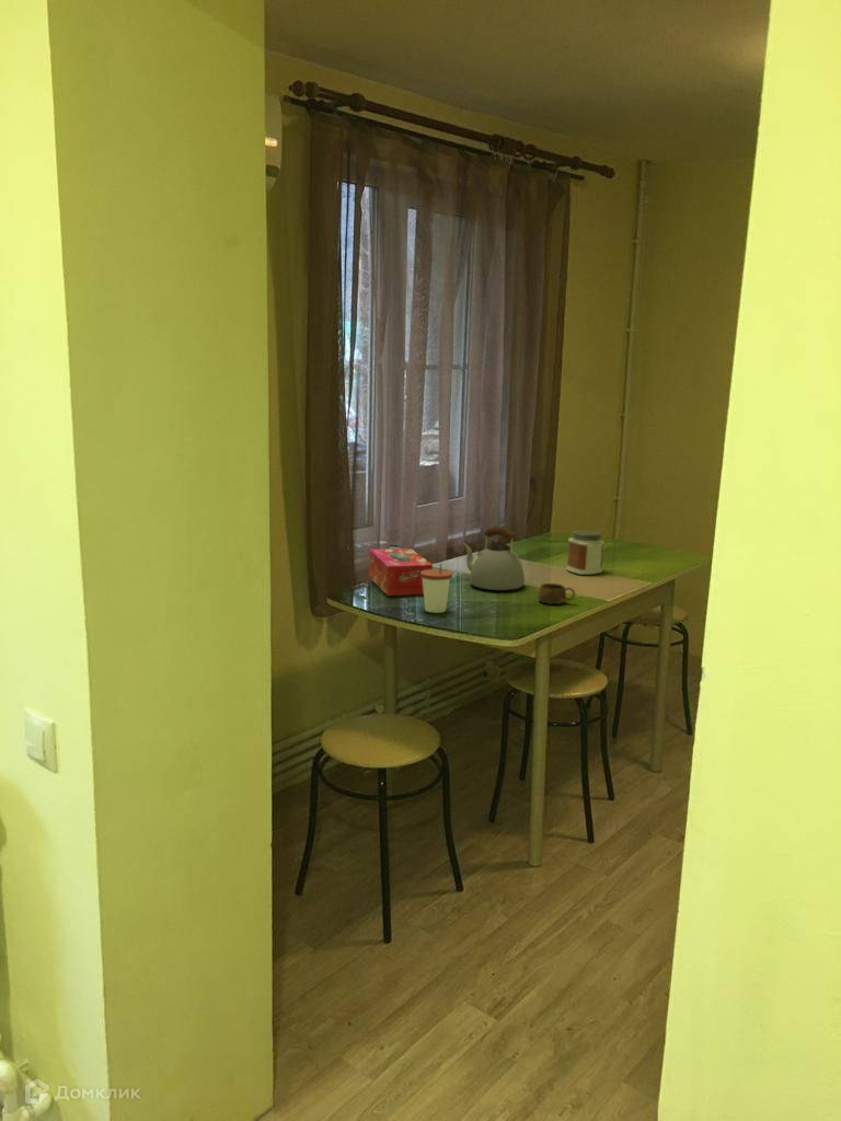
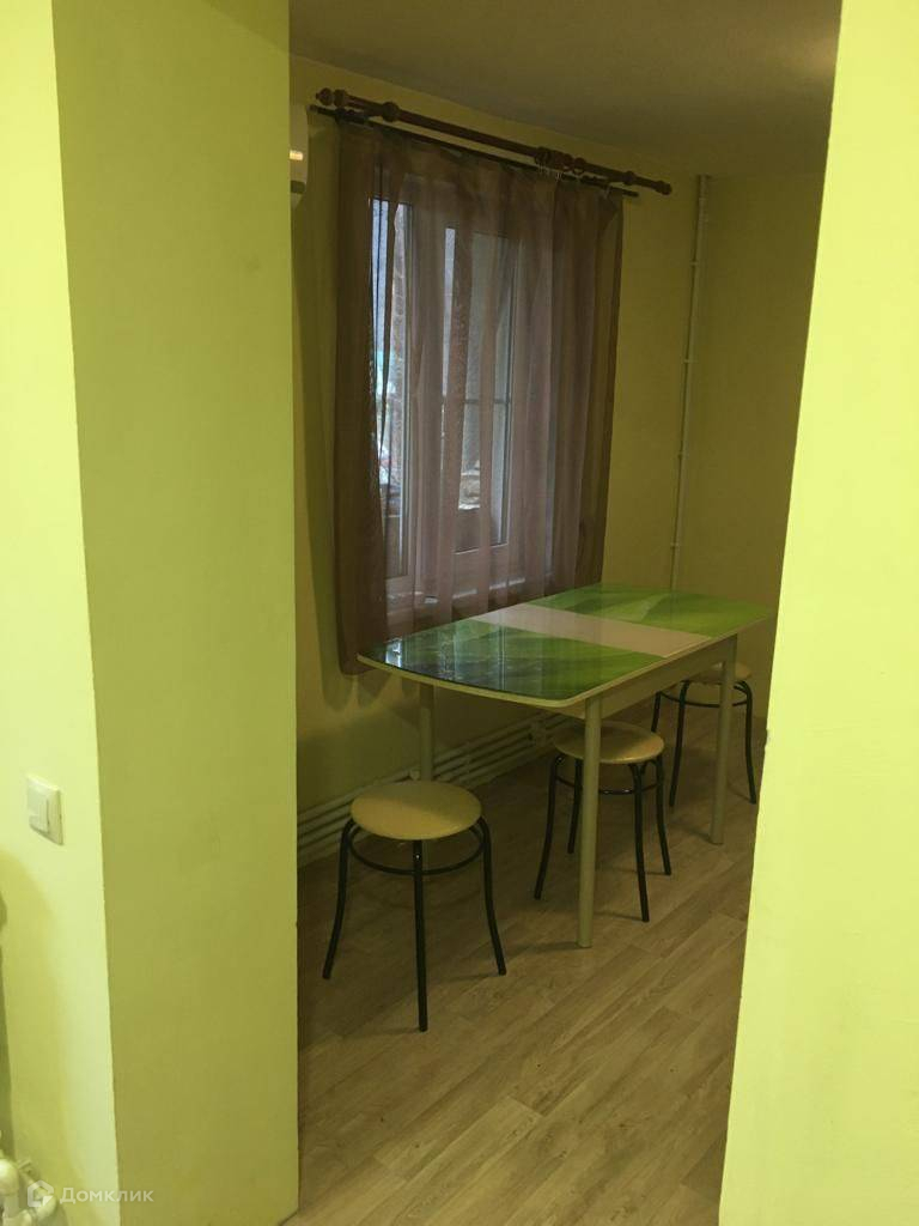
- jar [565,529,606,576]
- cup [420,563,453,614]
- kettle [462,525,526,591]
- cup [537,582,576,605]
- tissue box [368,547,434,597]
